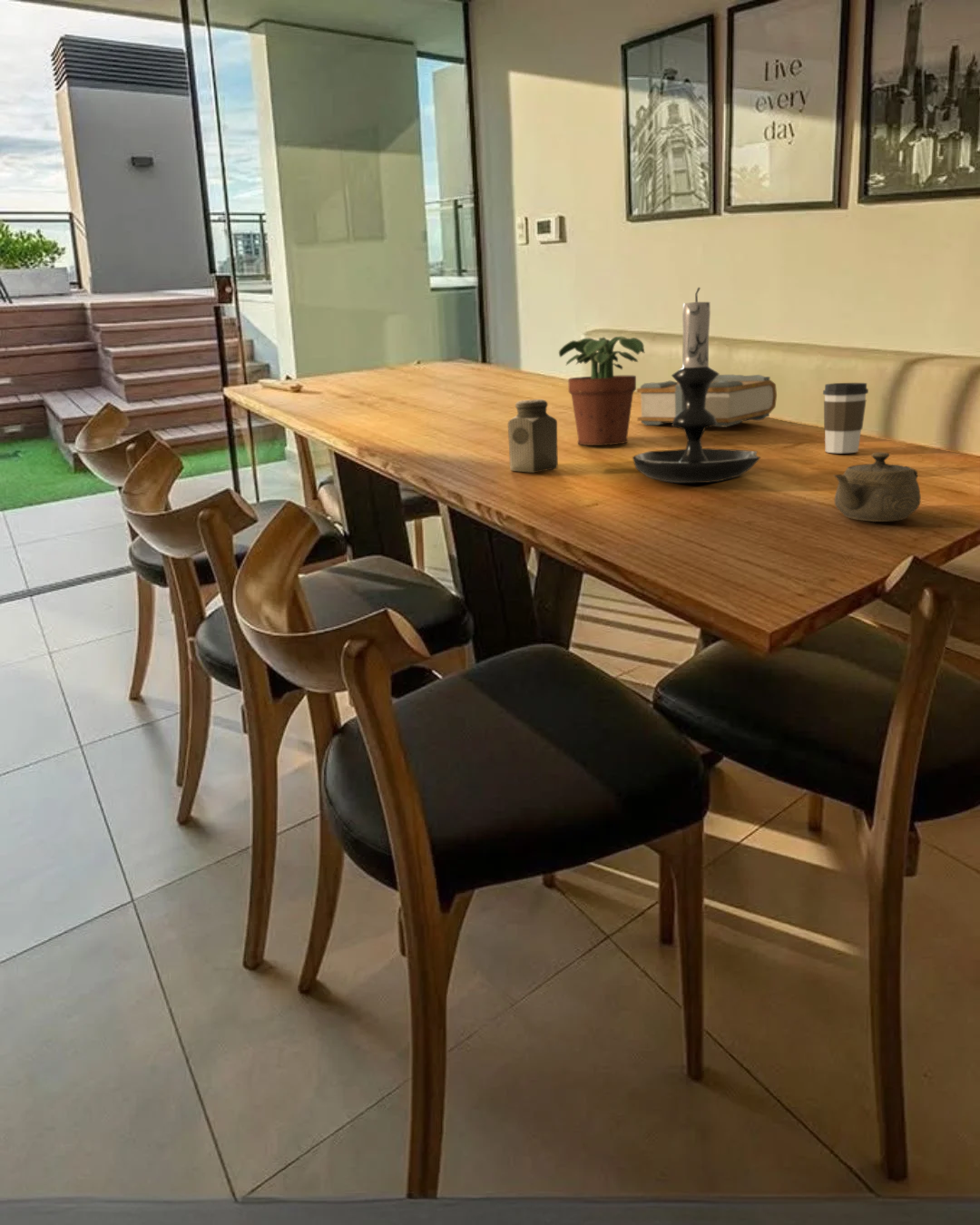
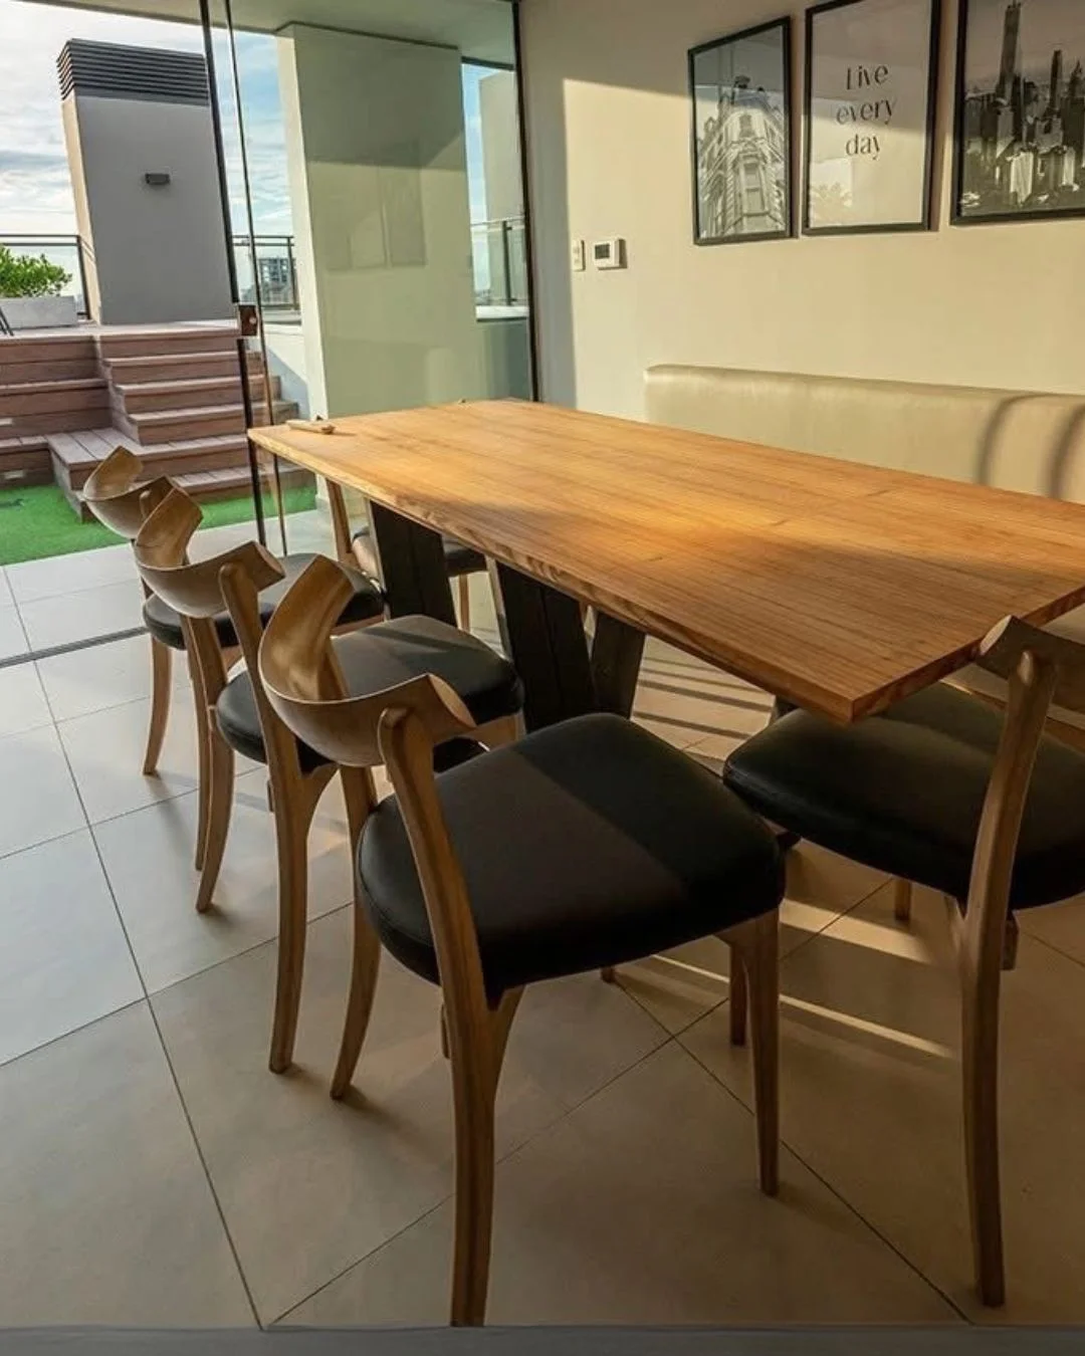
- book [636,374,778,428]
- coffee cup [822,382,869,454]
- candle holder [632,287,761,484]
- teapot [833,452,922,523]
- potted plant [558,336,645,446]
- salt shaker [507,398,559,474]
